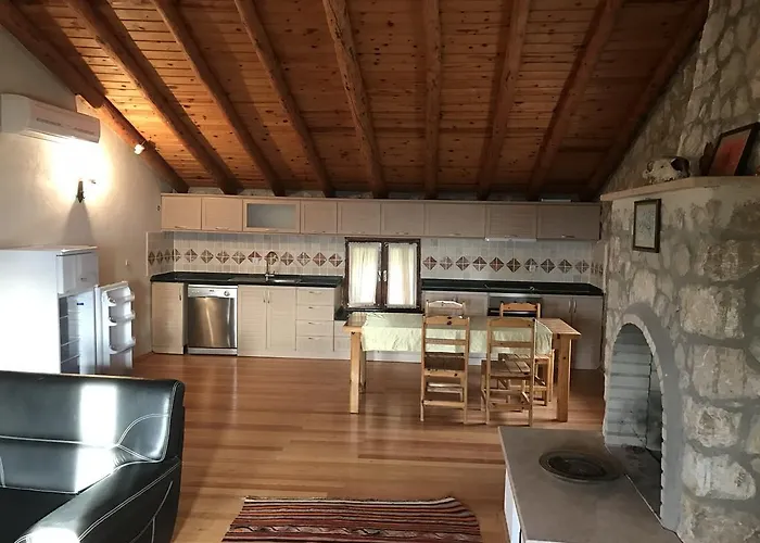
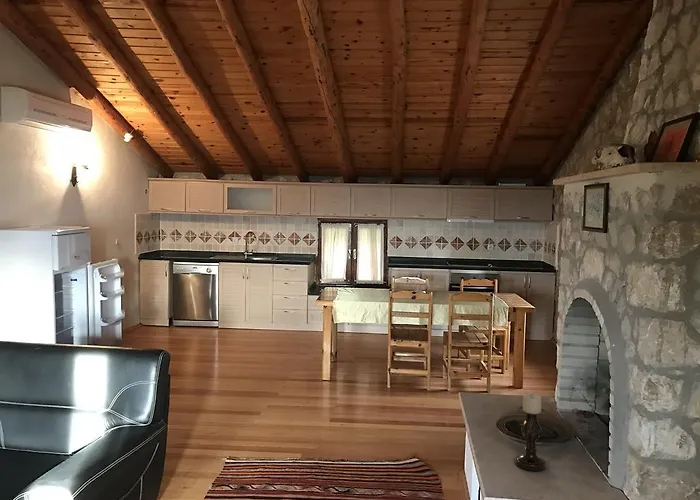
+ candle holder [514,392,548,472]
